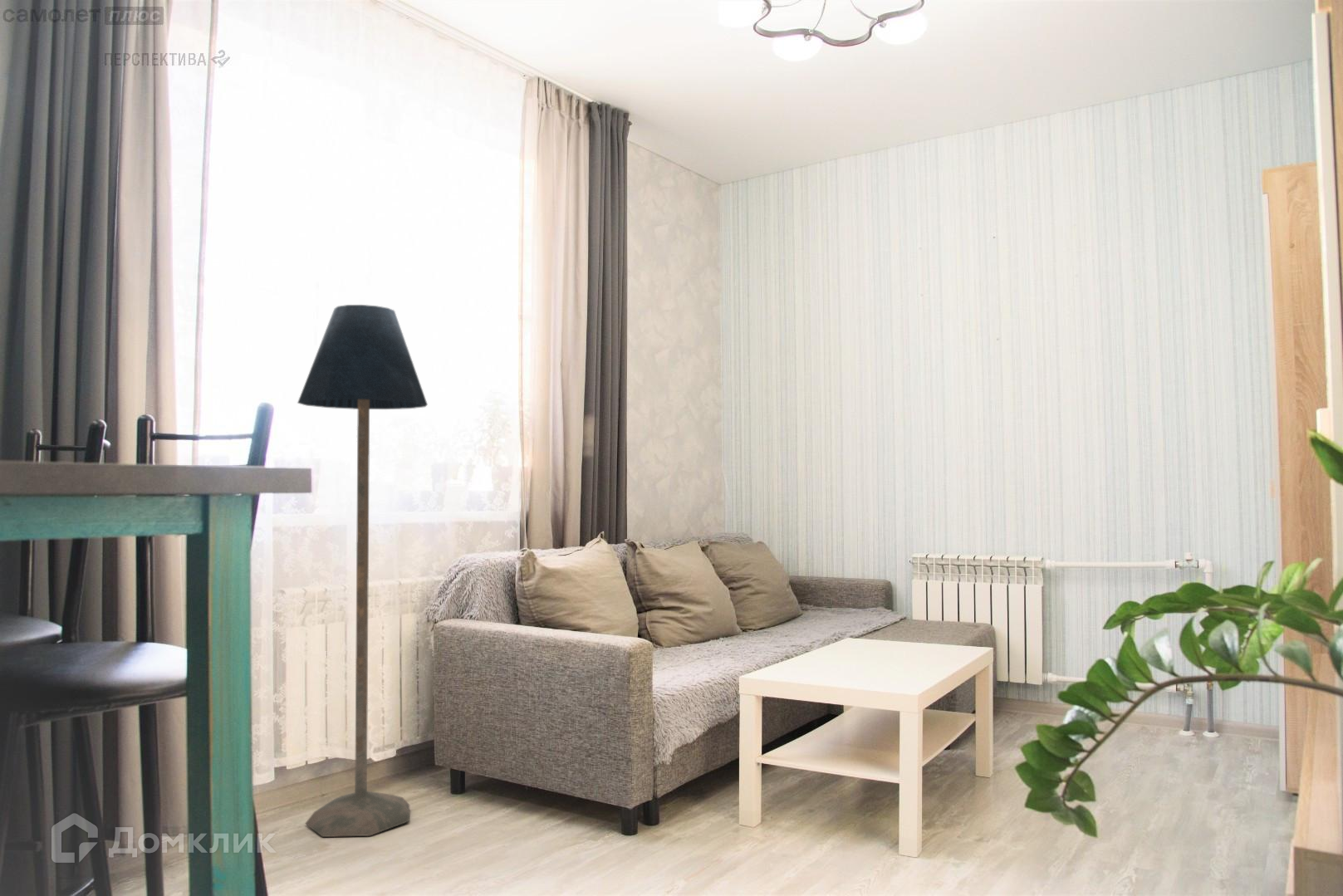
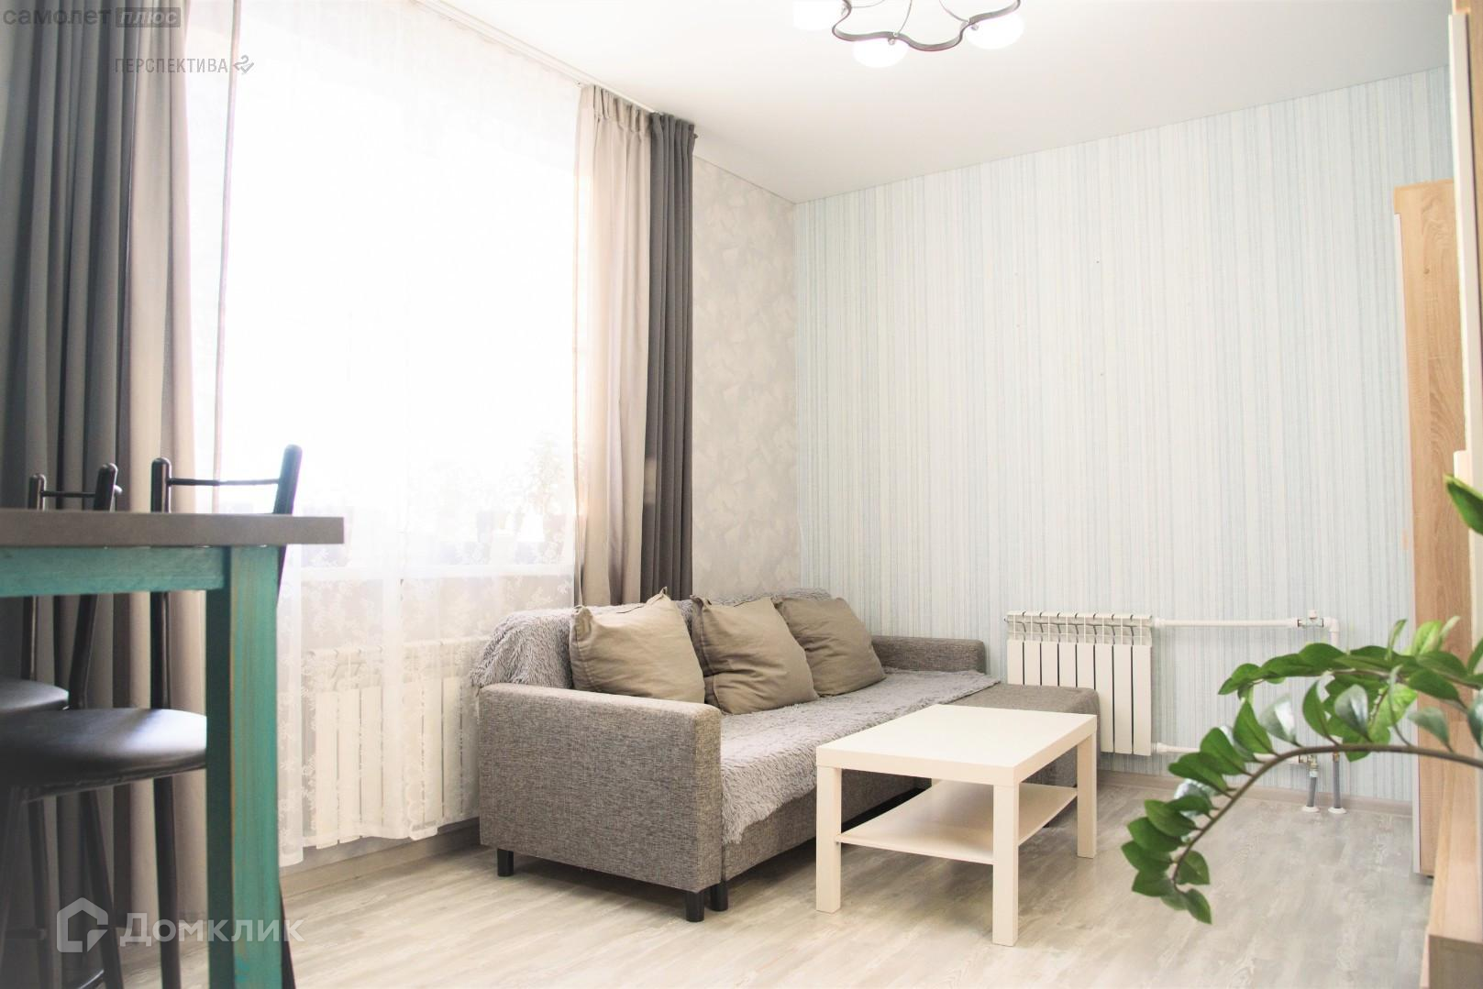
- floor lamp [297,304,429,838]
